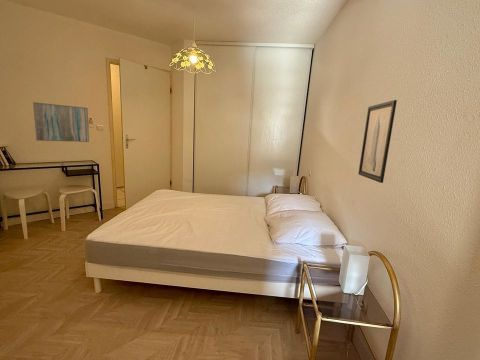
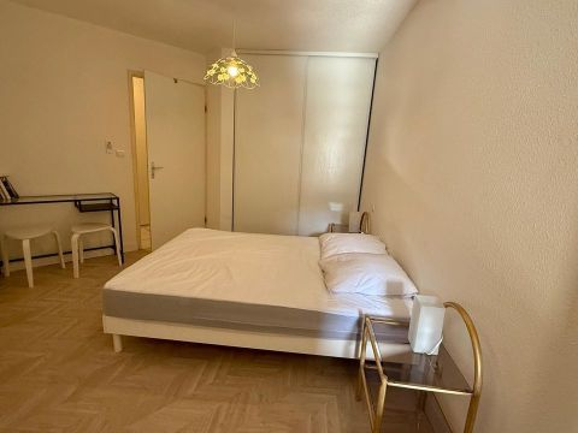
- wall art [32,101,90,143]
- wall art [357,99,398,184]
